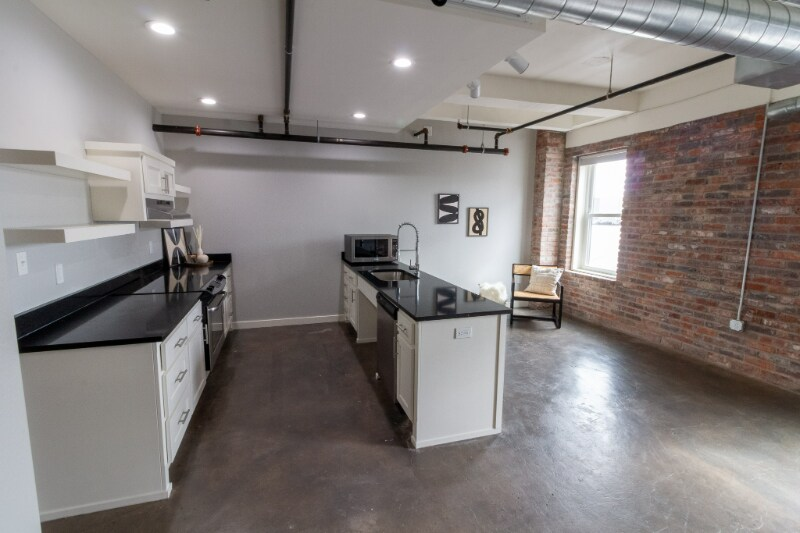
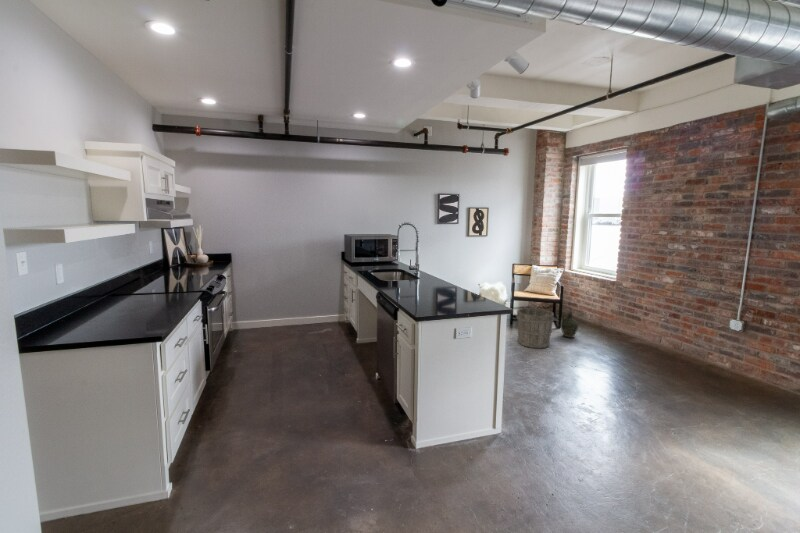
+ bucket [515,305,560,349]
+ ceramic jug [559,311,580,339]
